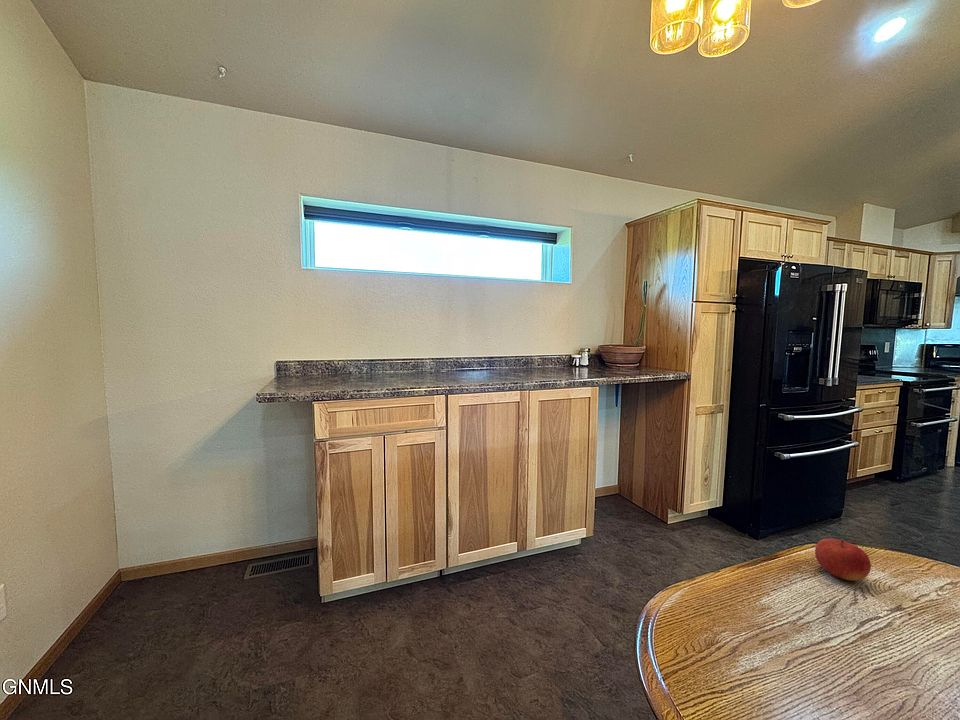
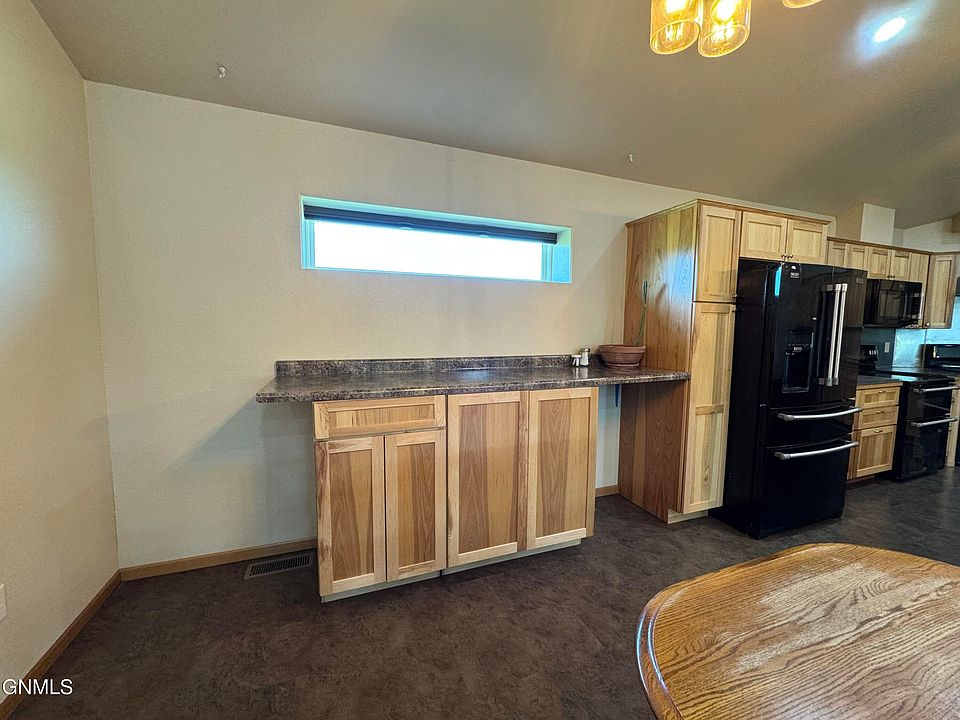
- fruit [814,537,872,582]
